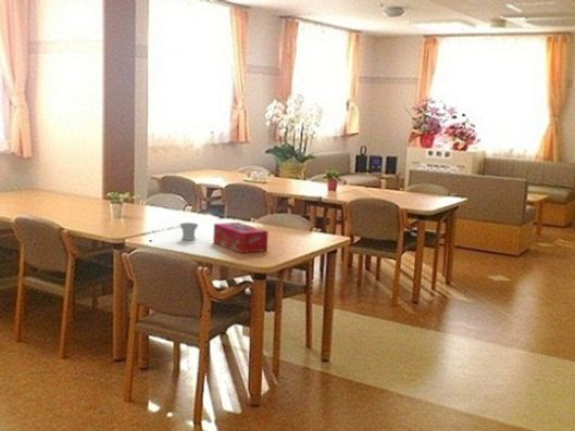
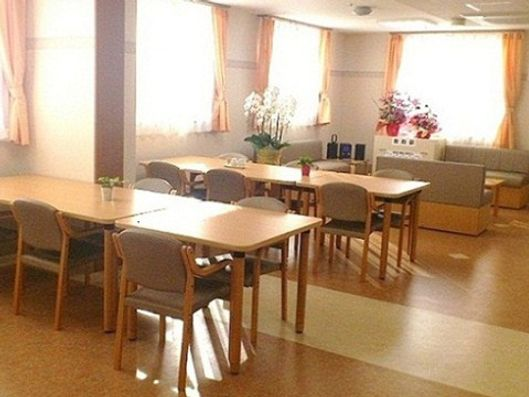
- tissue box [212,221,270,254]
- cup [178,221,199,241]
